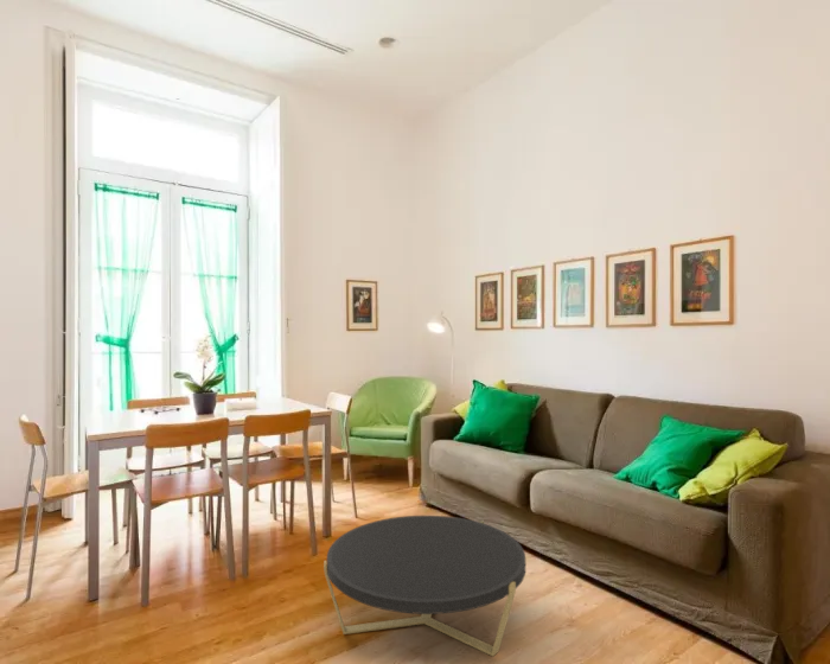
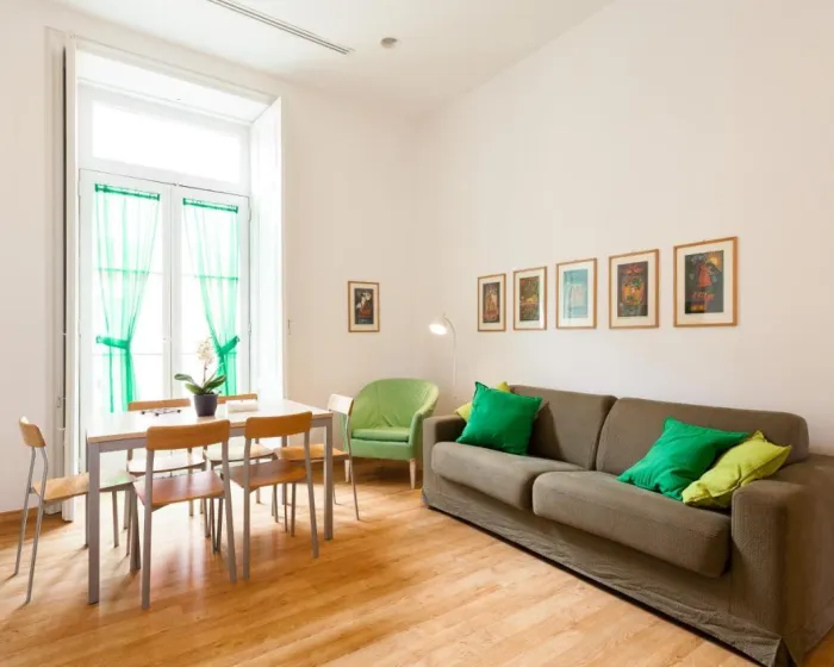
- coffee table [323,515,526,657]
